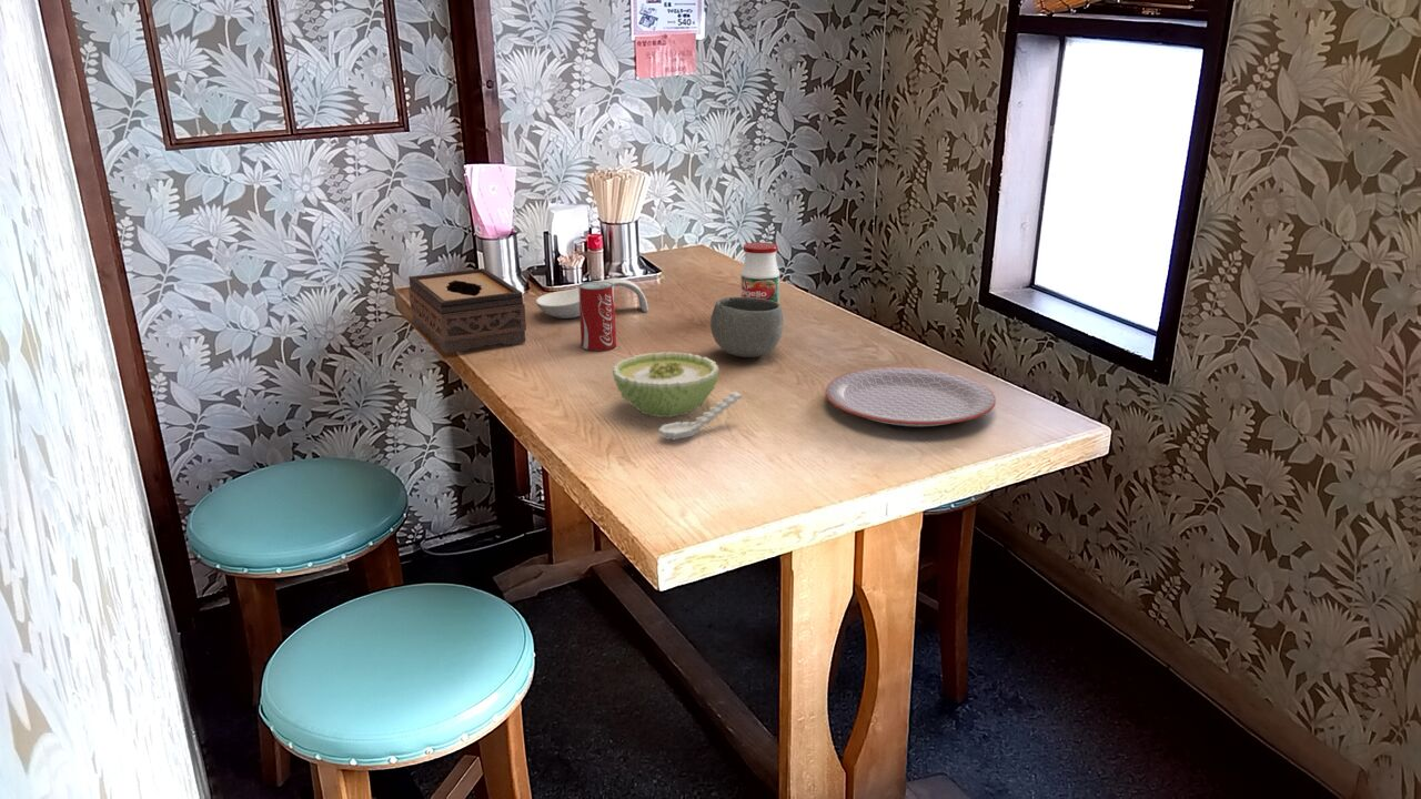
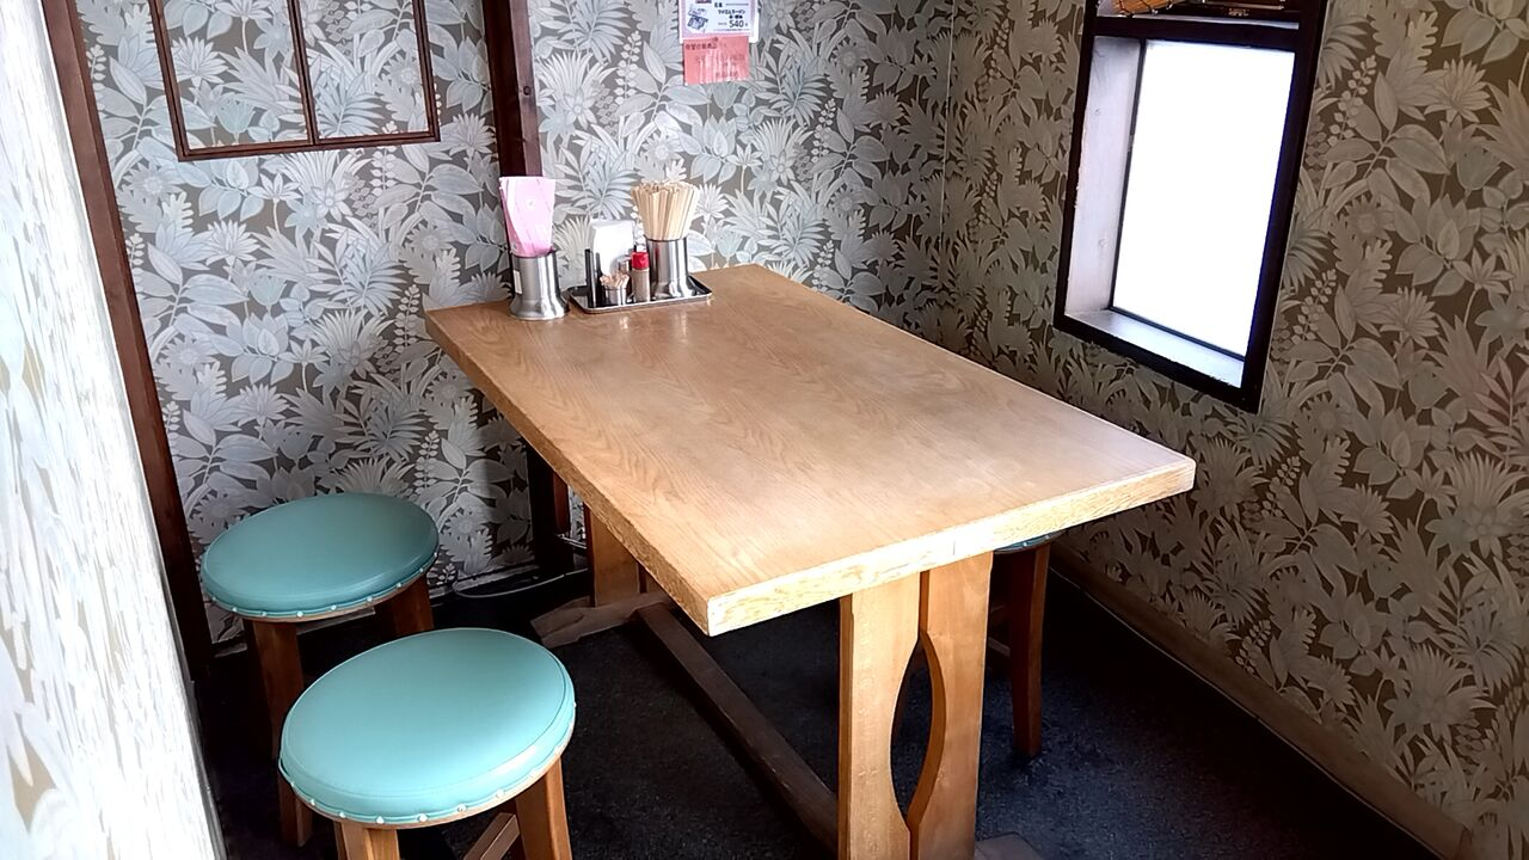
- bowl [709,296,784,358]
- jar [739,242,780,305]
- tissue box [407,267,527,354]
- beverage can [577,281,617,352]
- plate [825,366,997,427]
- spoon rest [535,277,649,320]
- frying pan [612,351,743,441]
